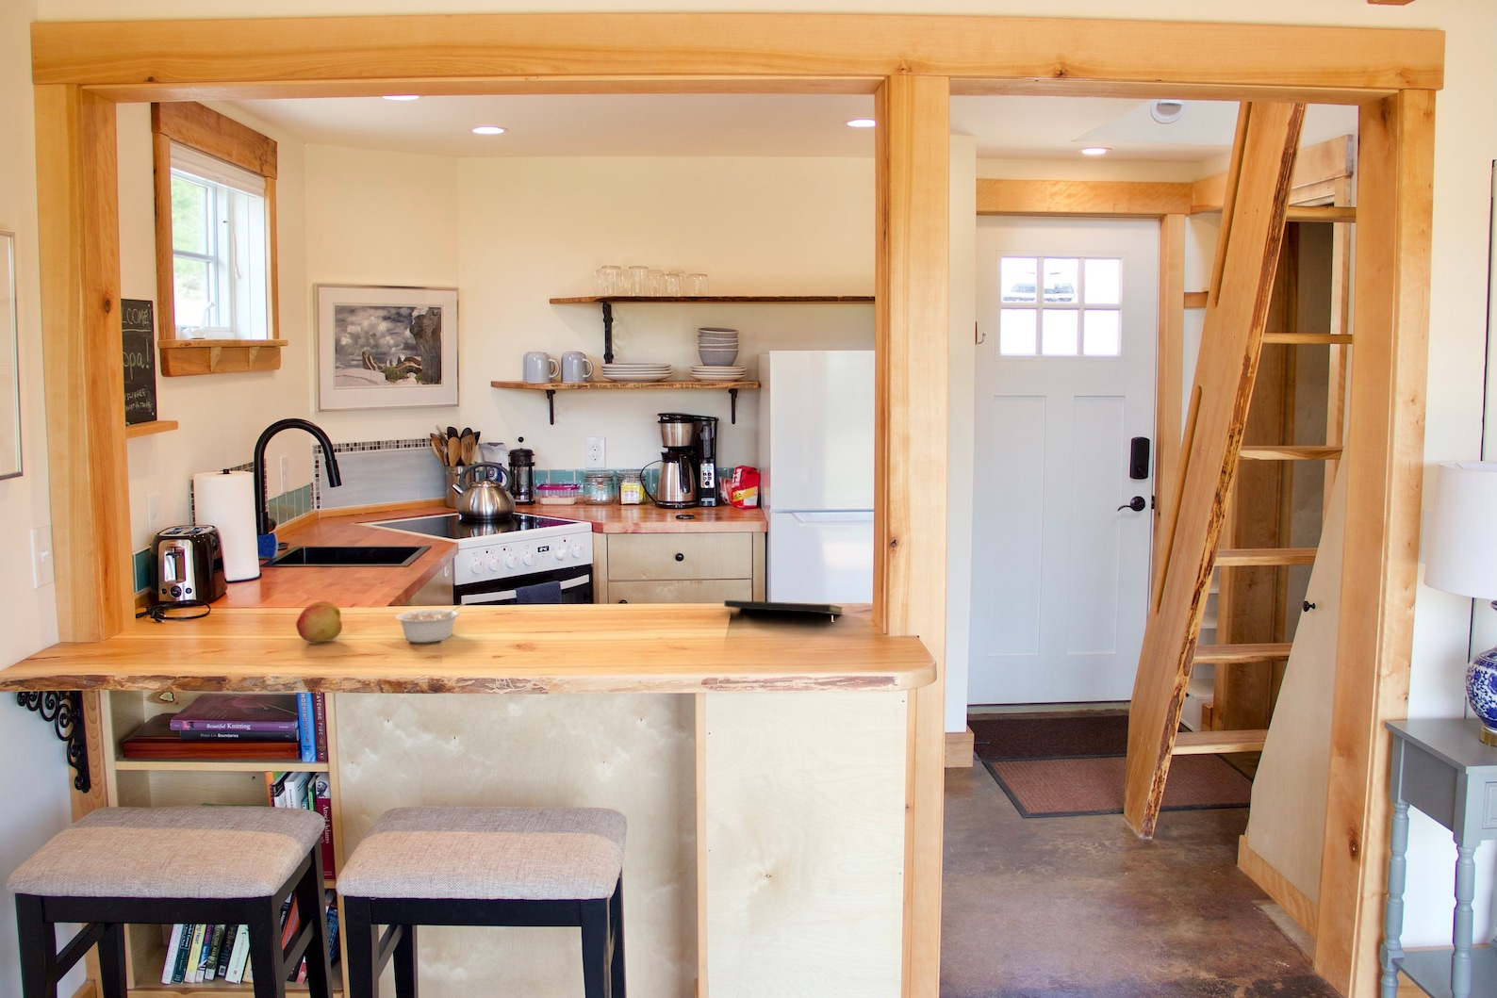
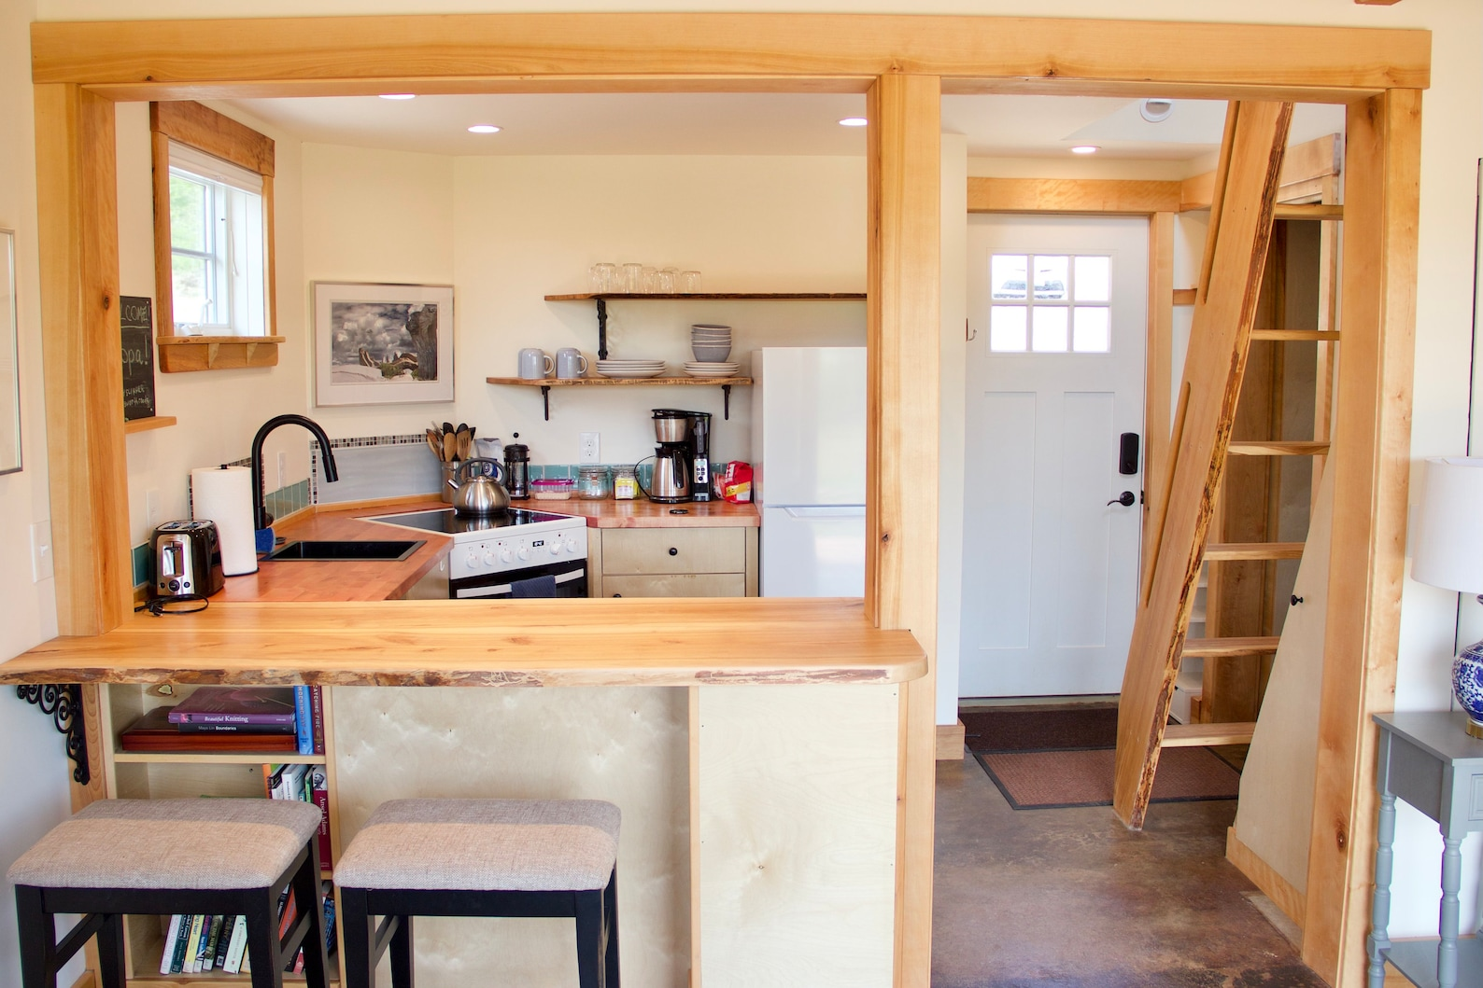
- notepad [723,599,843,627]
- legume [395,603,467,644]
- fruit [295,600,343,643]
